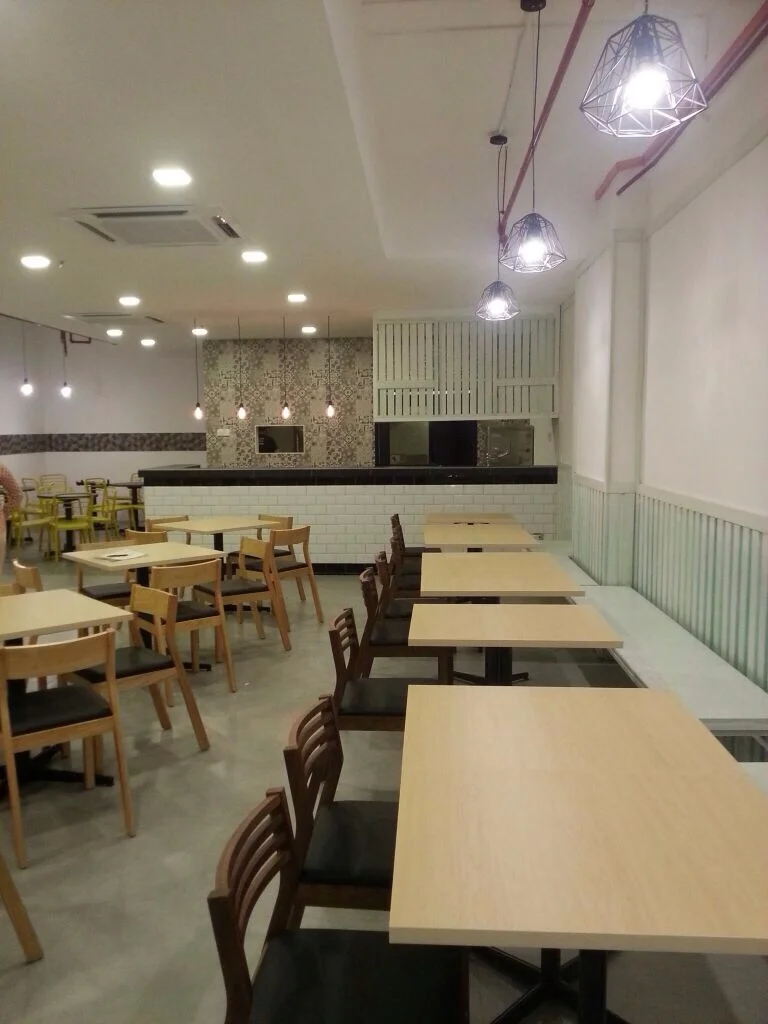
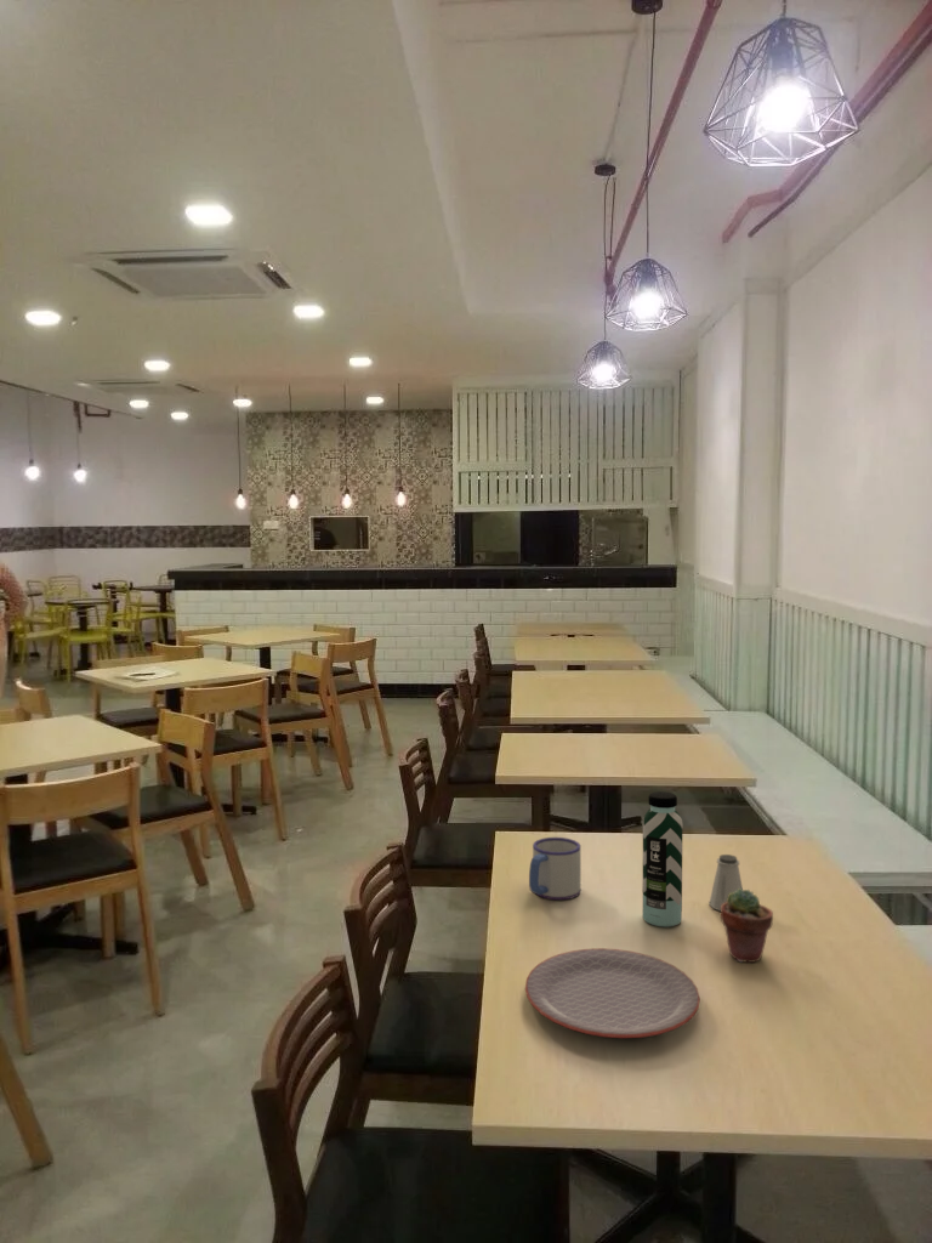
+ plate [524,947,701,1039]
+ potted succulent [720,889,774,964]
+ water bottle [641,790,684,927]
+ saltshaker [709,853,744,912]
+ mug [528,836,581,901]
